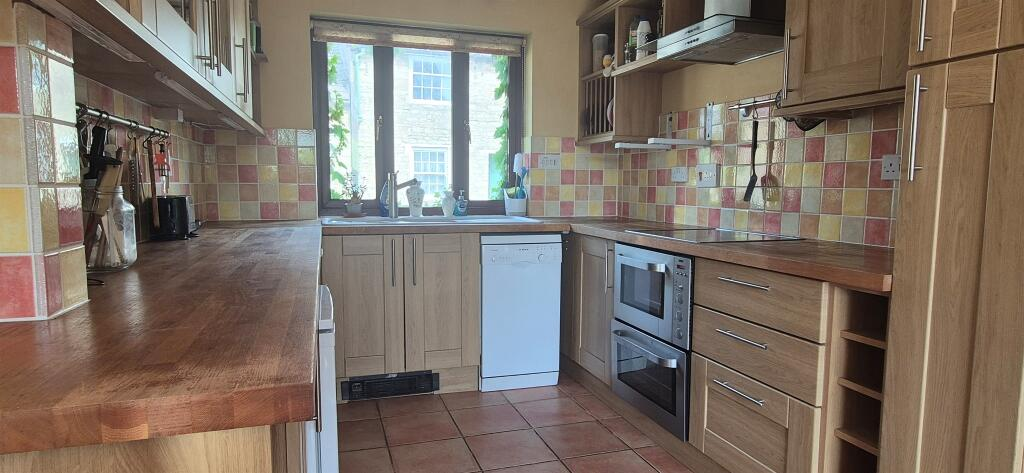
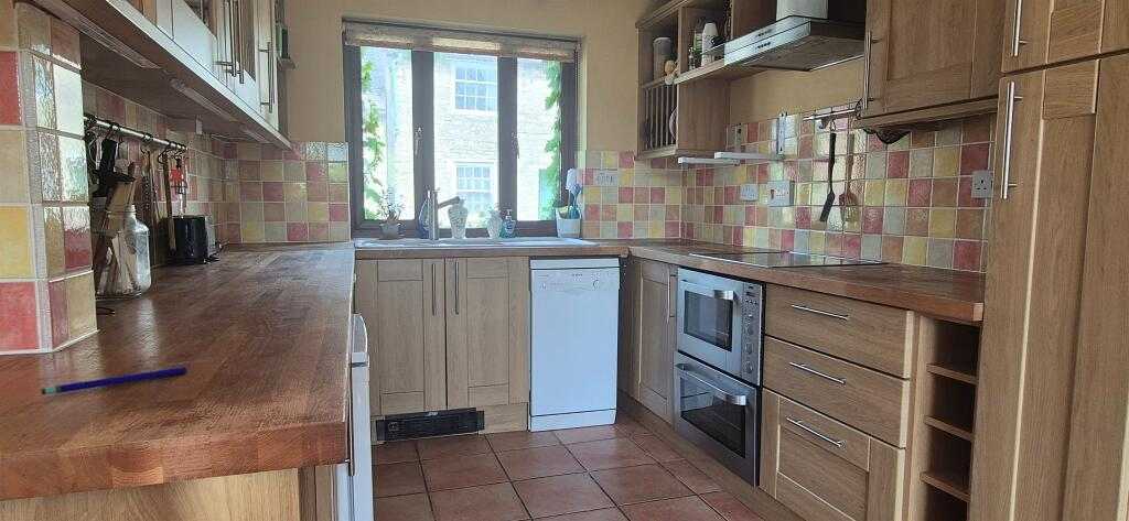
+ pen [40,366,187,397]
